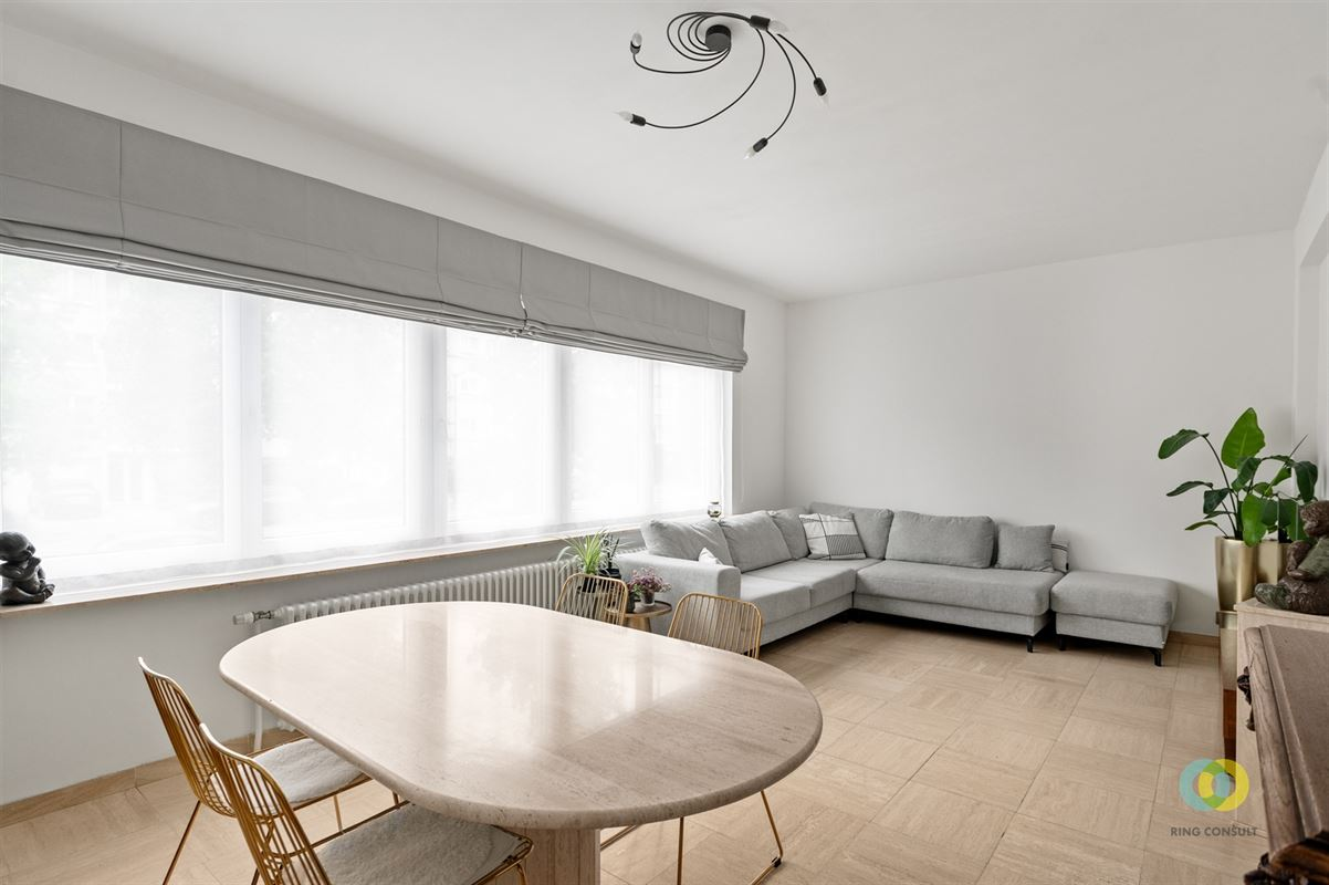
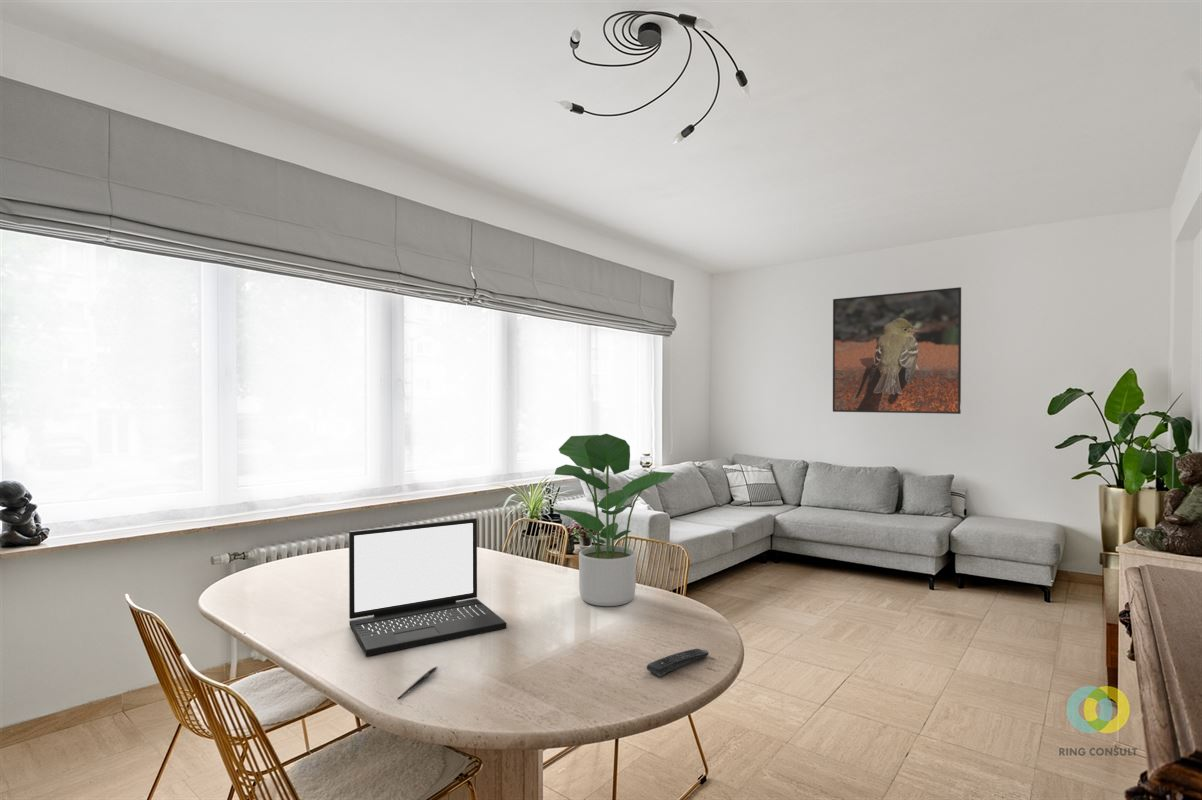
+ potted plant [552,433,675,607]
+ laptop [348,517,508,657]
+ pen [397,665,439,700]
+ remote control [646,648,710,677]
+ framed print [832,286,962,415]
